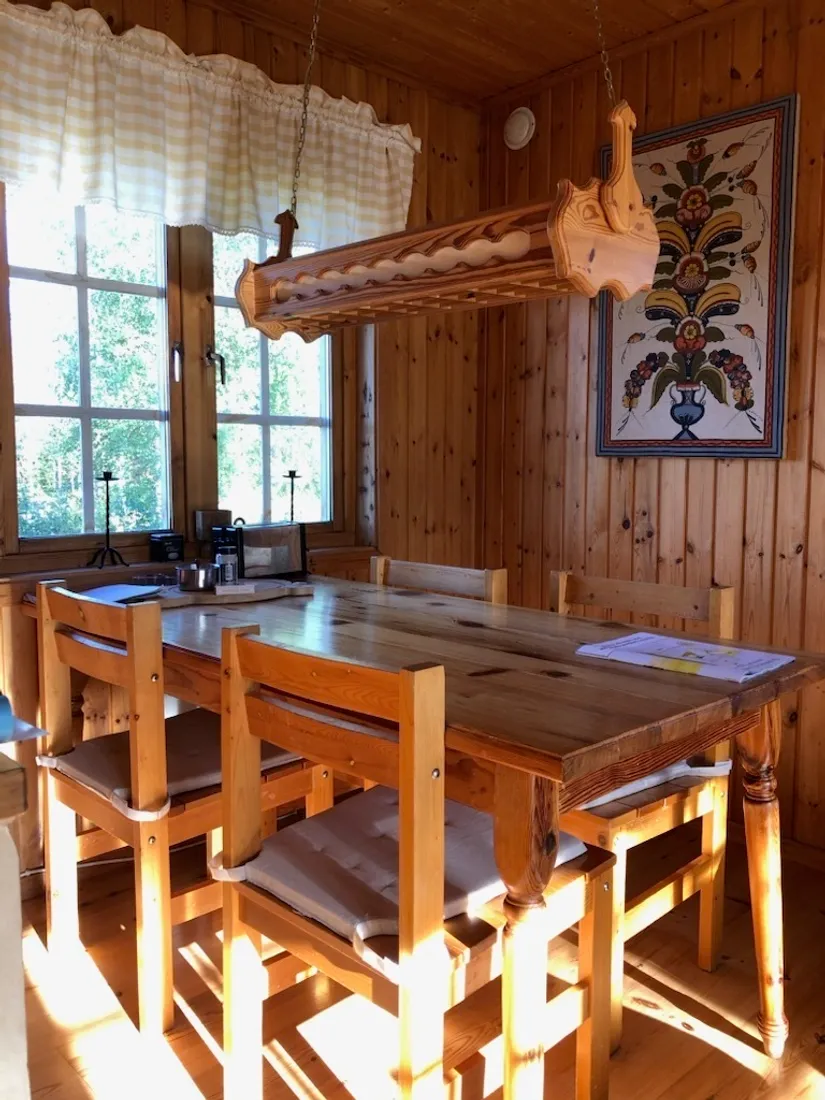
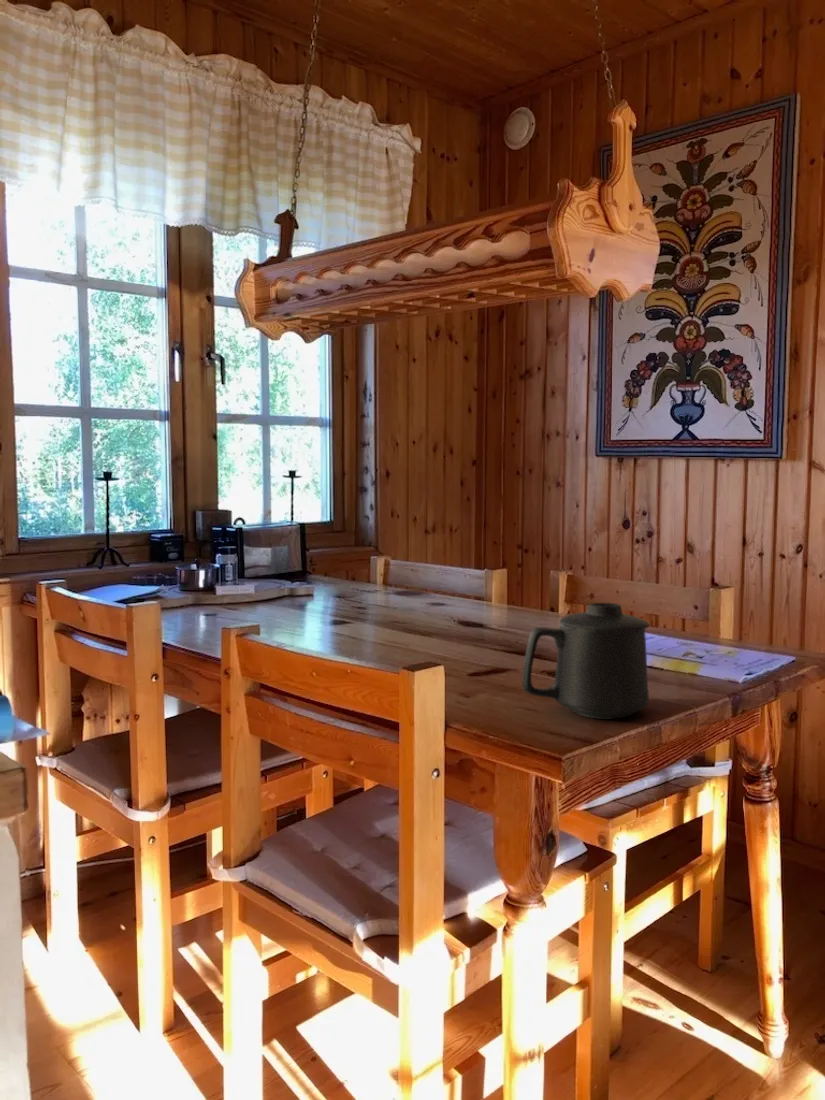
+ mug [521,602,651,719]
